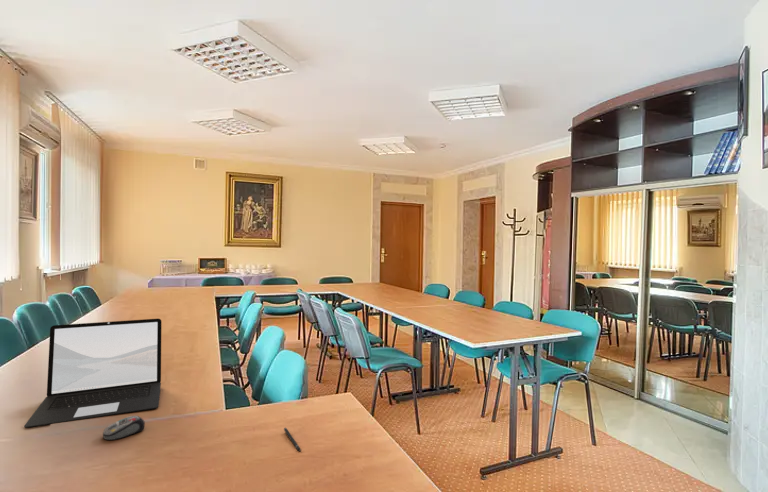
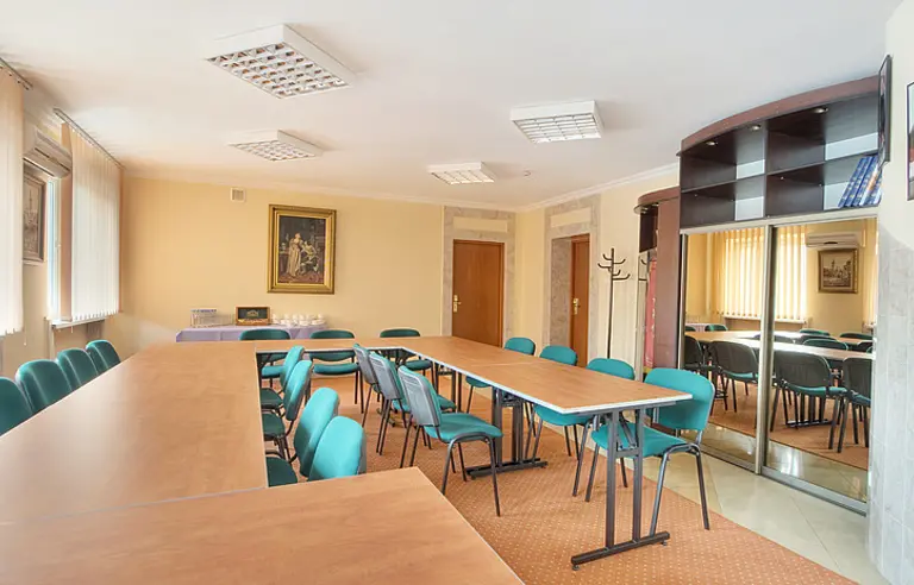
- computer mouse [102,415,146,441]
- laptop [23,318,162,429]
- pen [283,427,301,452]
